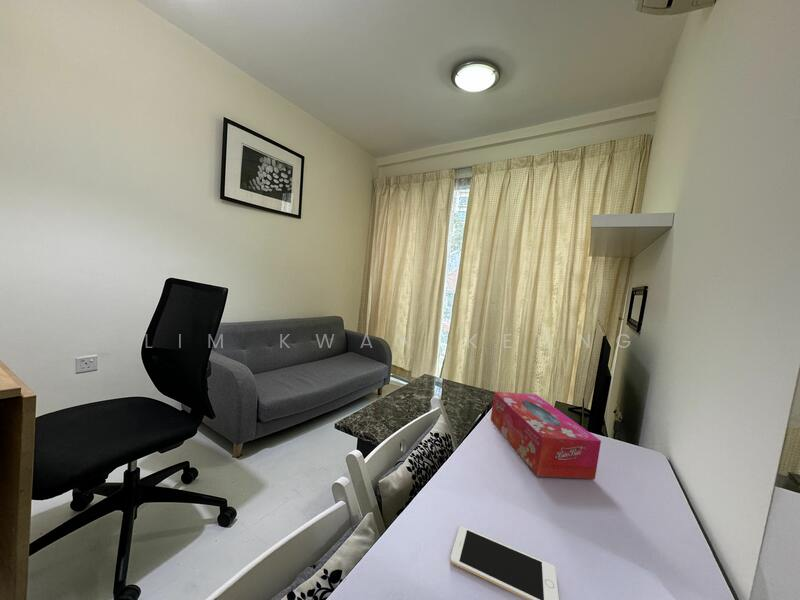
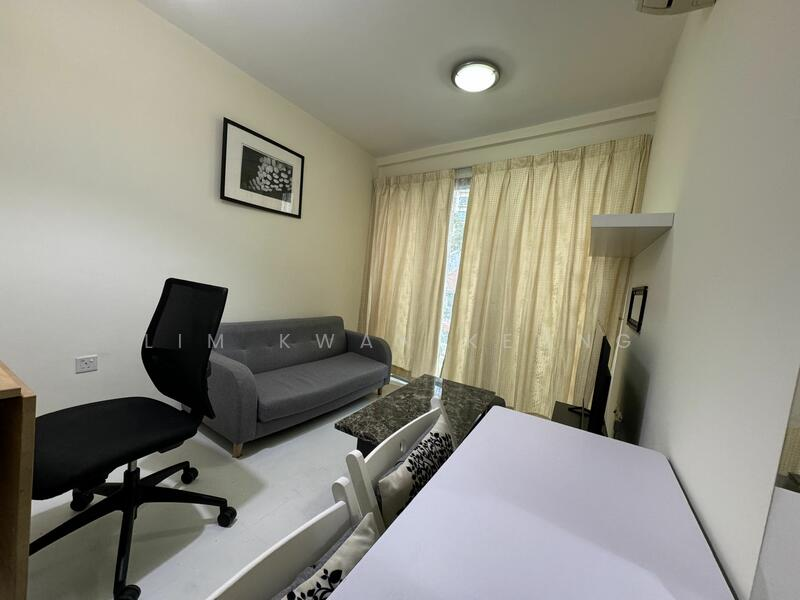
- tissue box [490,390,602,480]
- cell phone [449,525,560,600]
